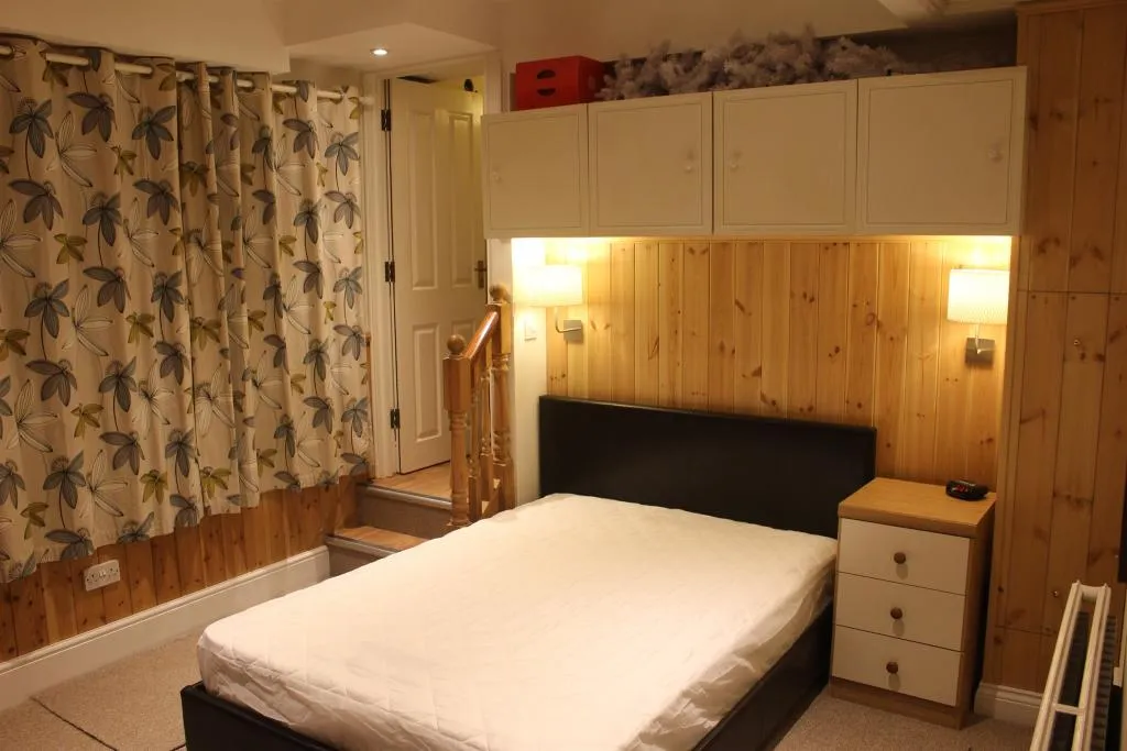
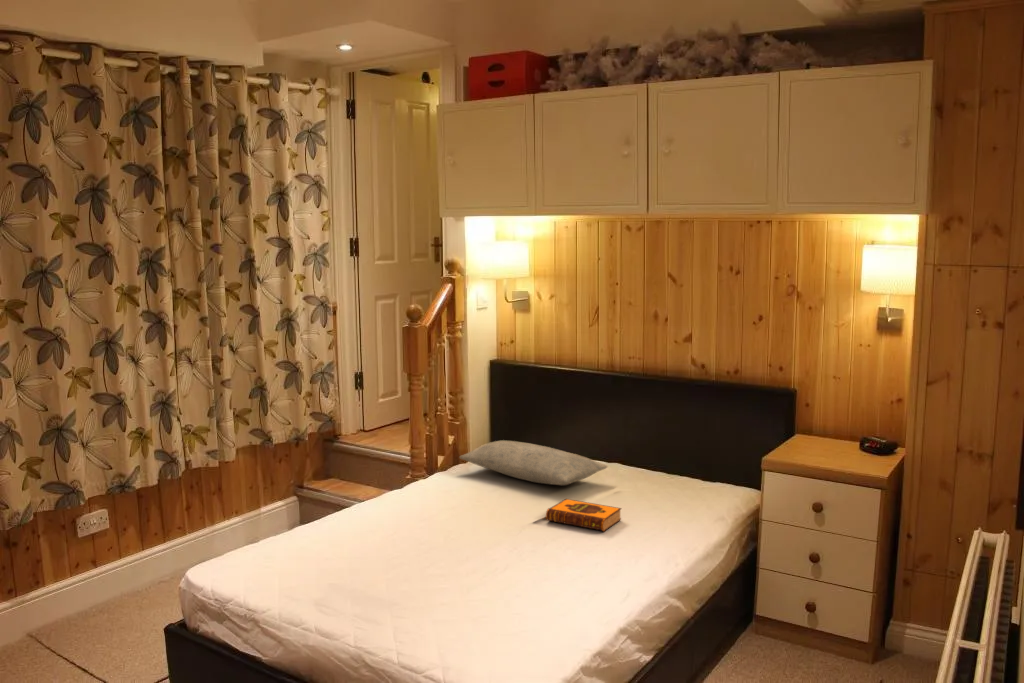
+ pillow [458,439,609,486]
+ hardback book [545,498,622,532]
